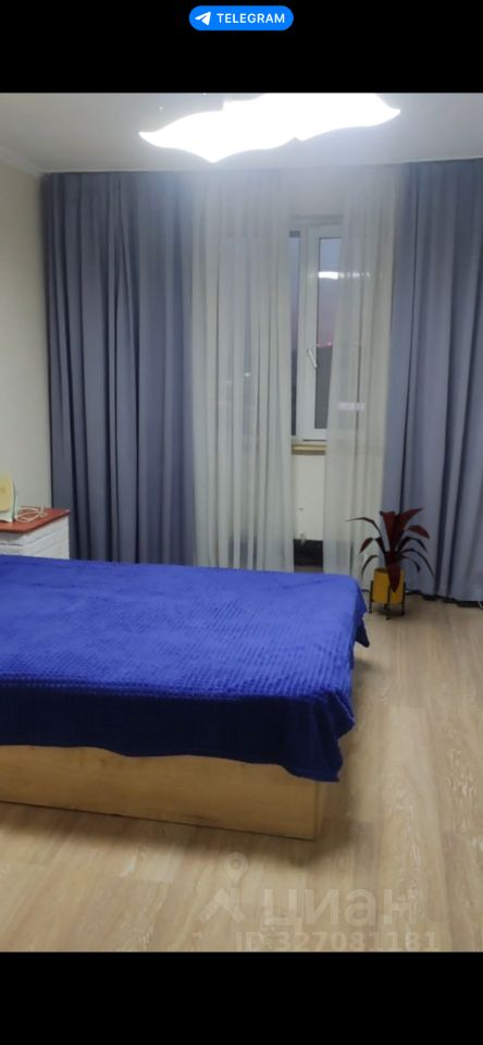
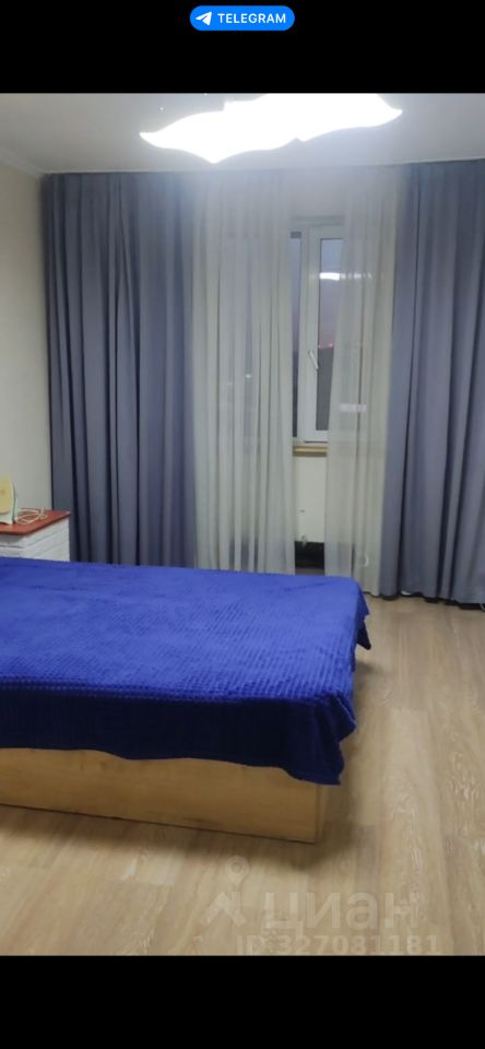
- house plant [345,507,436,620]
